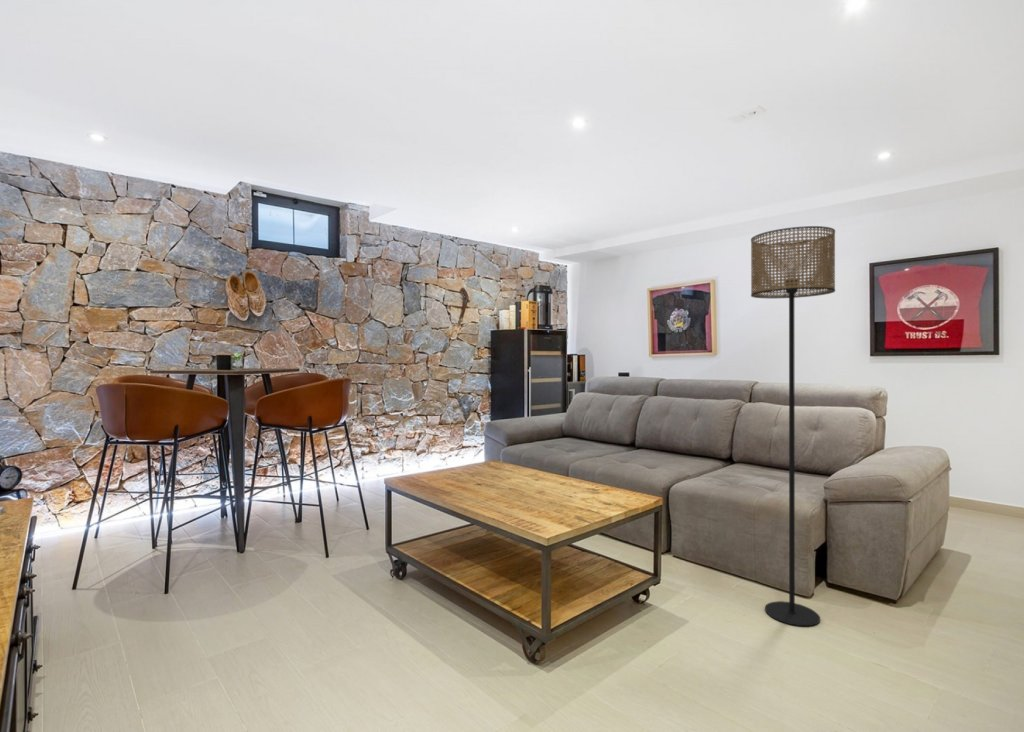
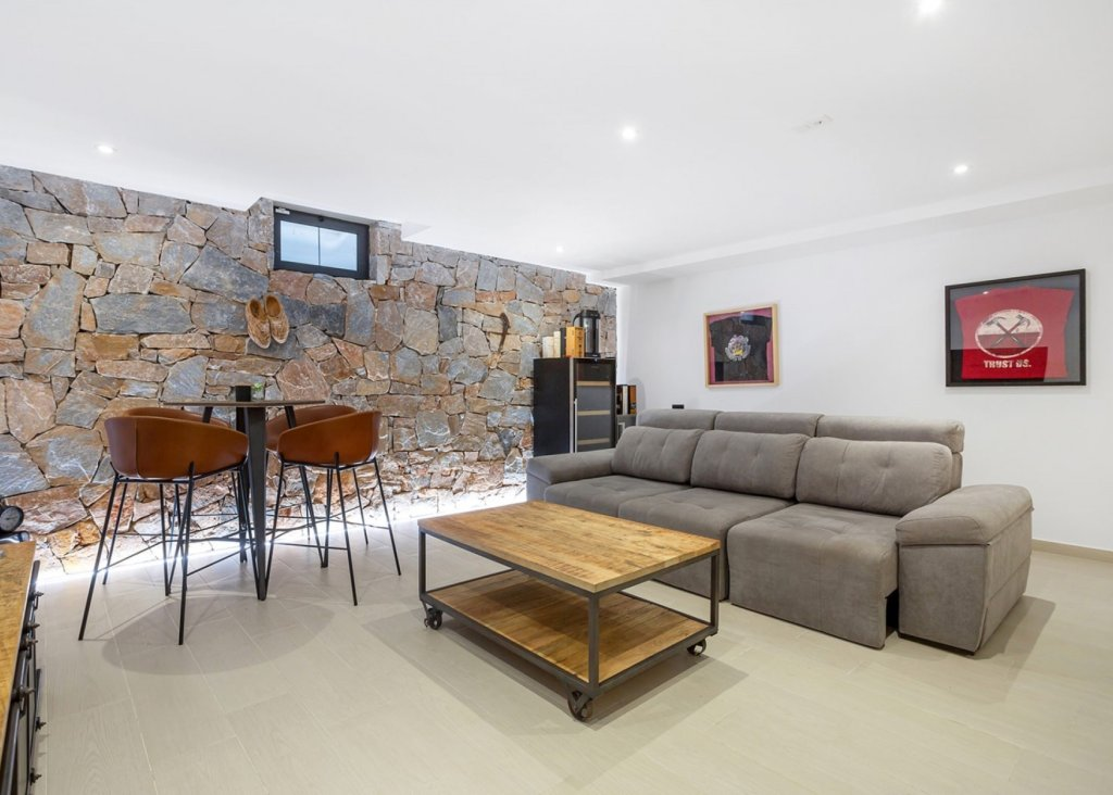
- floor lamp [750,225,836,627]
